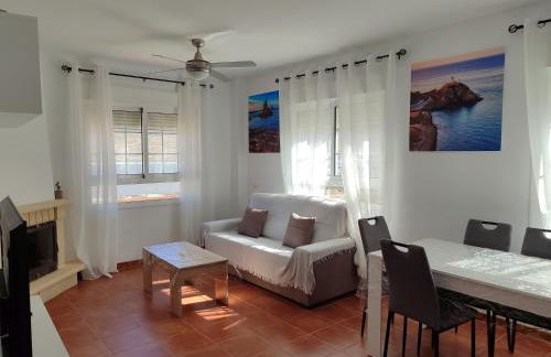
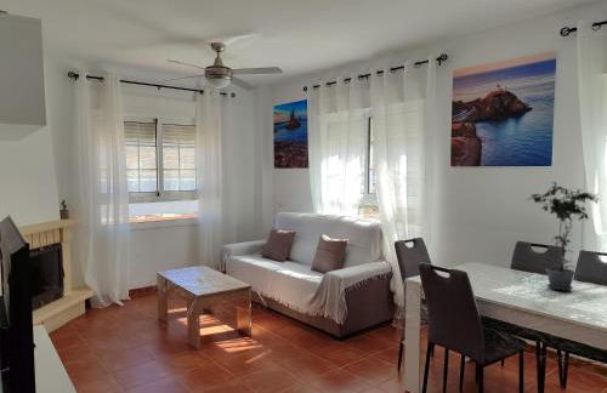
+ potted plant [523,181,600,292]
